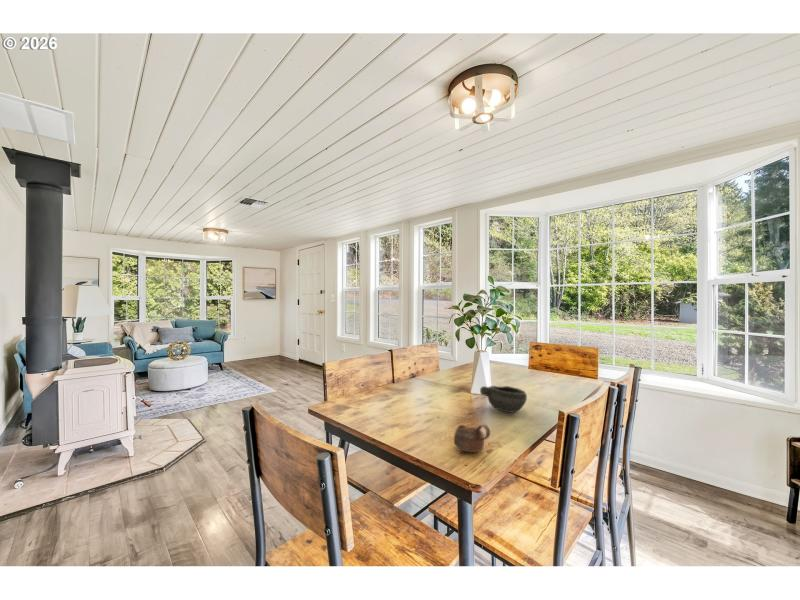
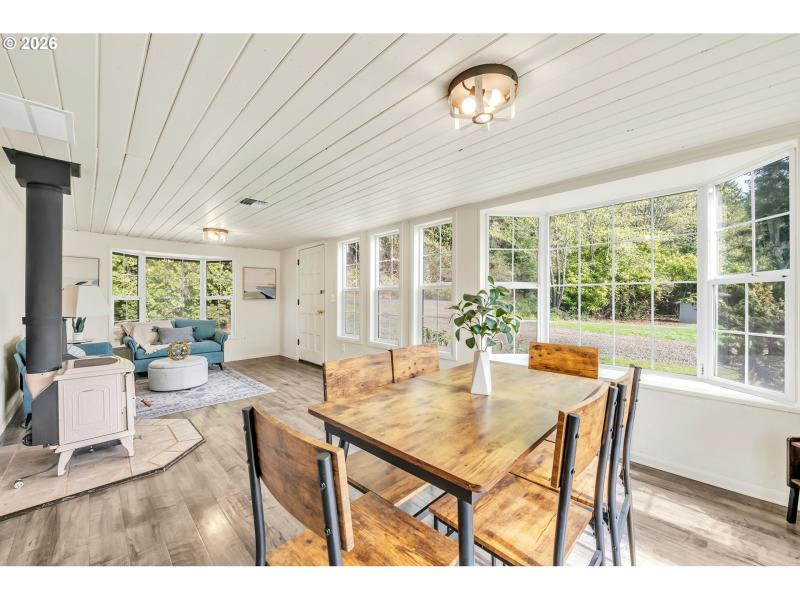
- bowl [479,385,528,413]
- cup [453,423,491,453]
